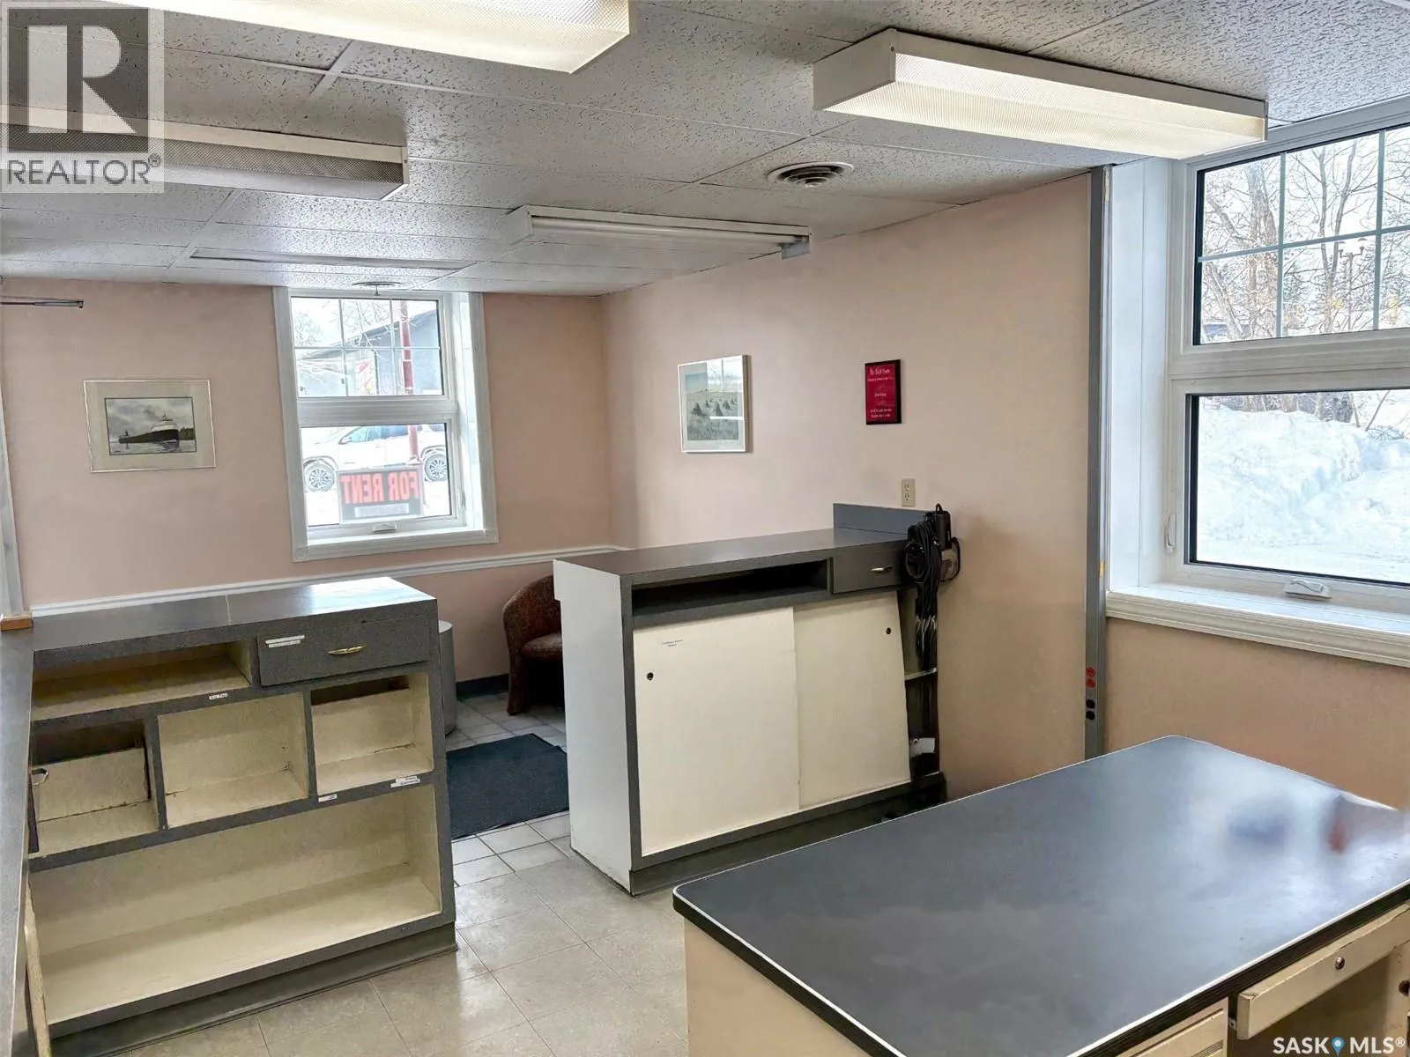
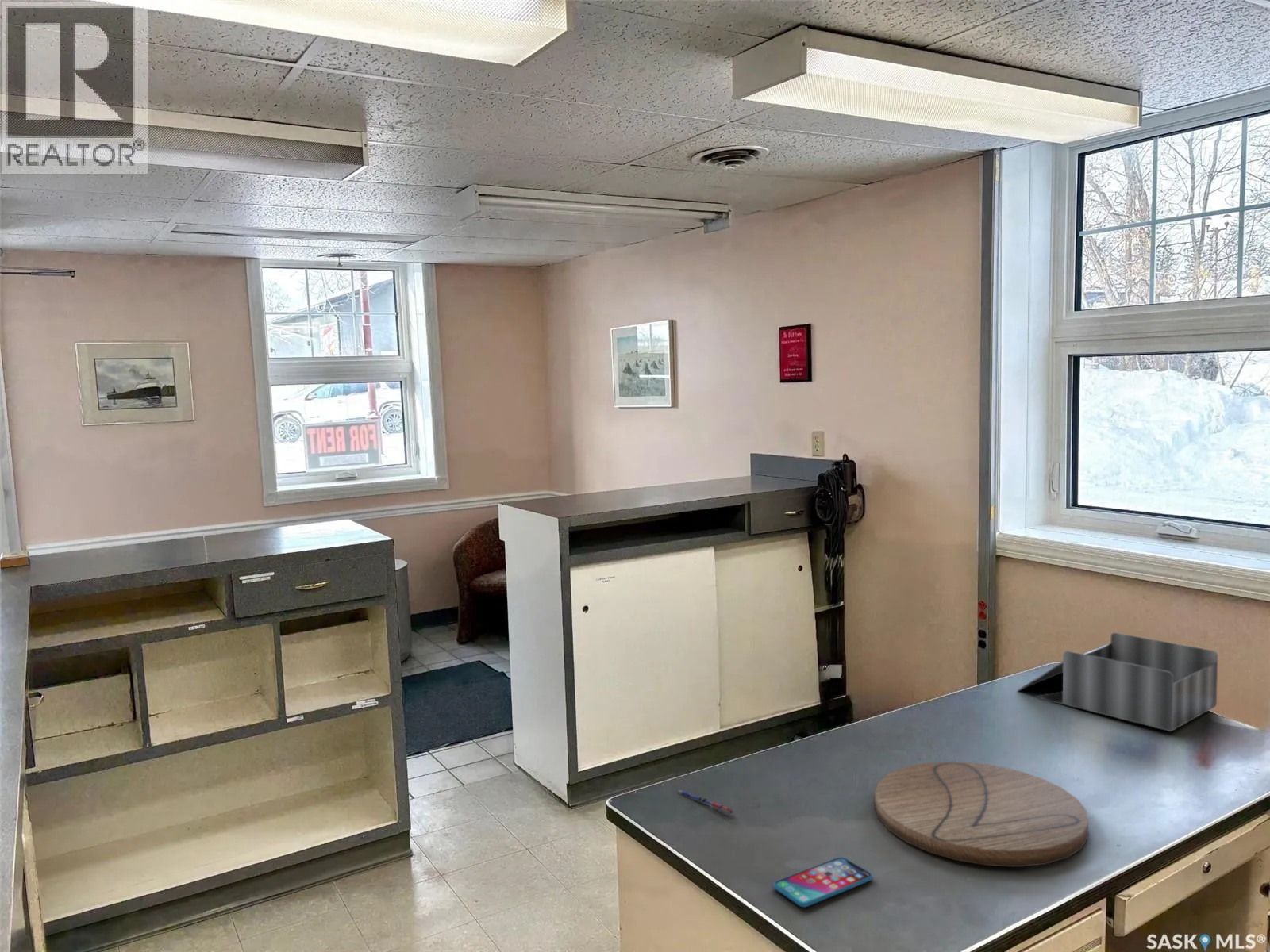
+ smartphone [773,857,874,908]
+ pen [675,789,734,814]
+ desk organizer [1016,632,1218,732]
+ cutting board [874,761,1089,868]
